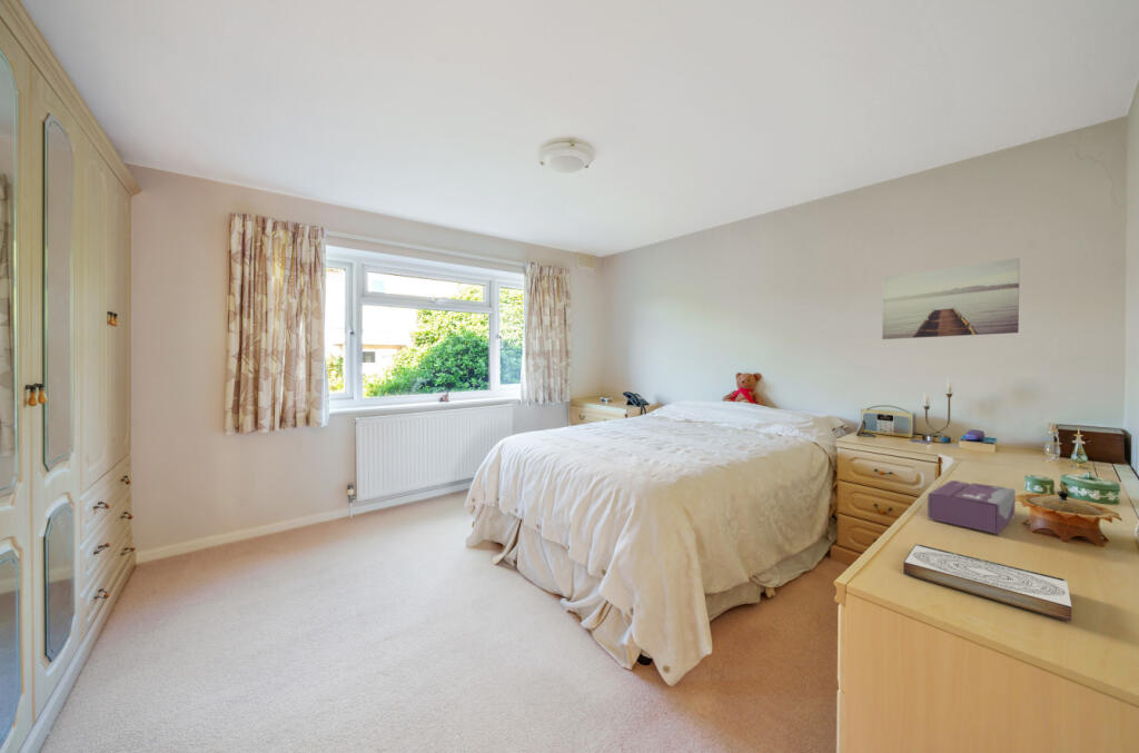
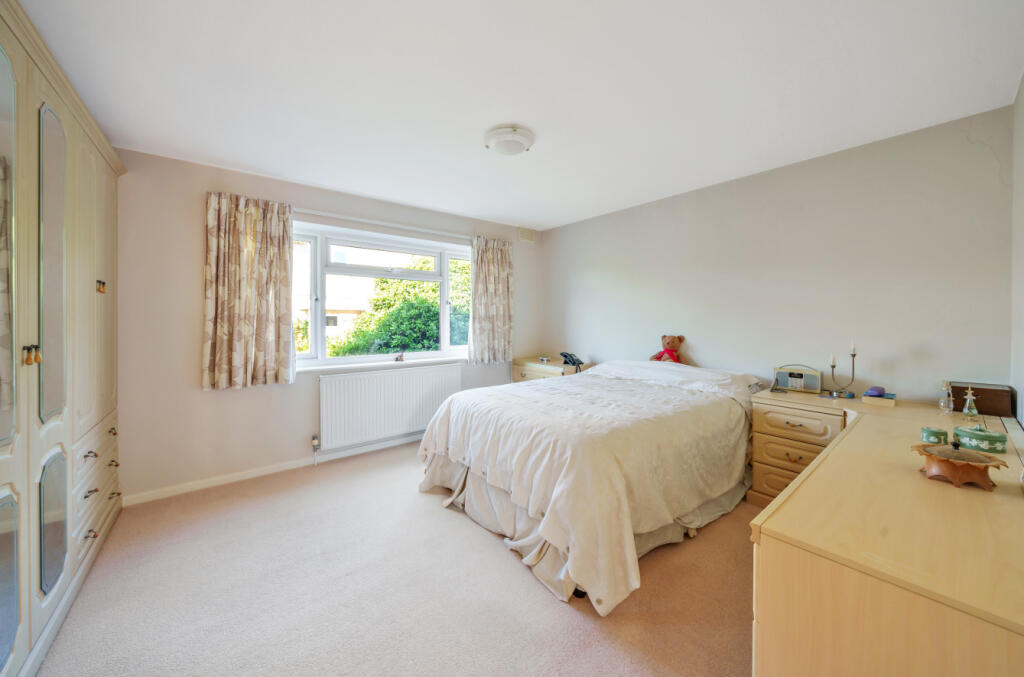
- book [902,543,1072,623]
- tissue box [927,479,1017,535]
- wall art [881,257,1021,340]
